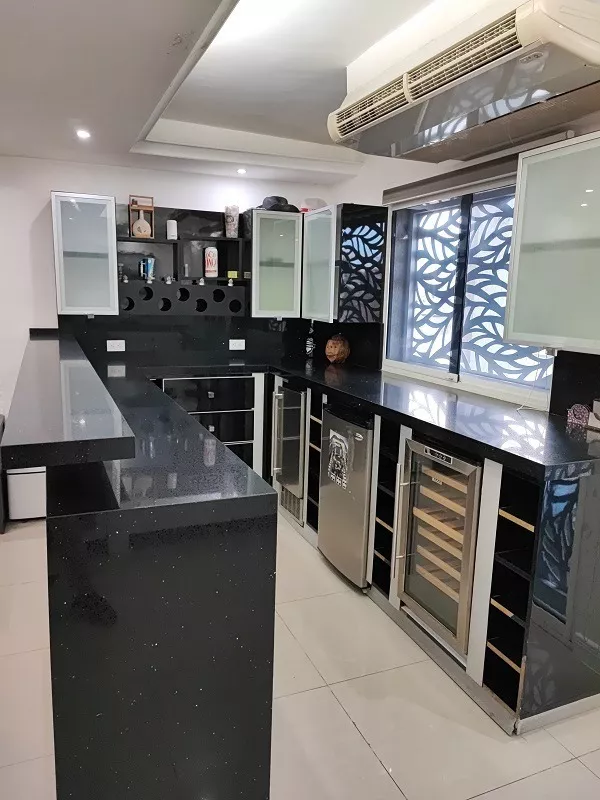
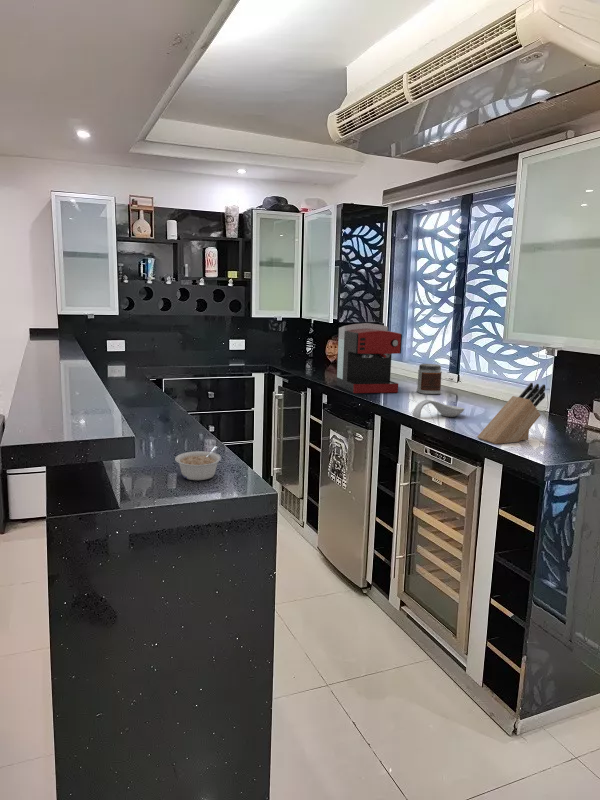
+ jar [416,363,443,395]
+ spoon rest [412,399,465,419]
+ coffee maker [336,322,403,394]
+ knife block [476,382,546,445]
+ legume [174,445,222,481]
